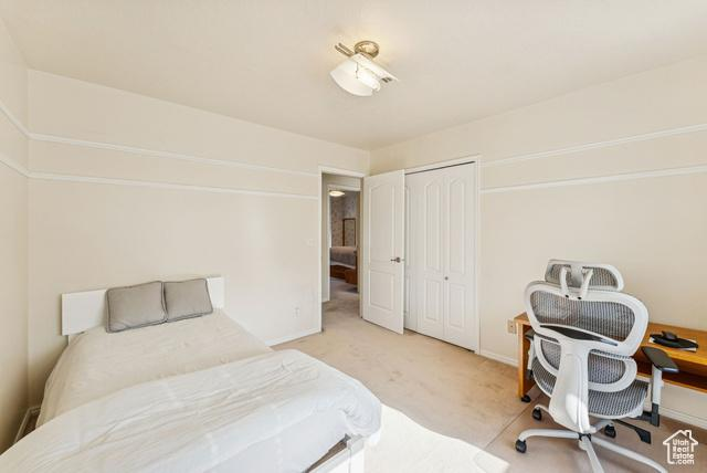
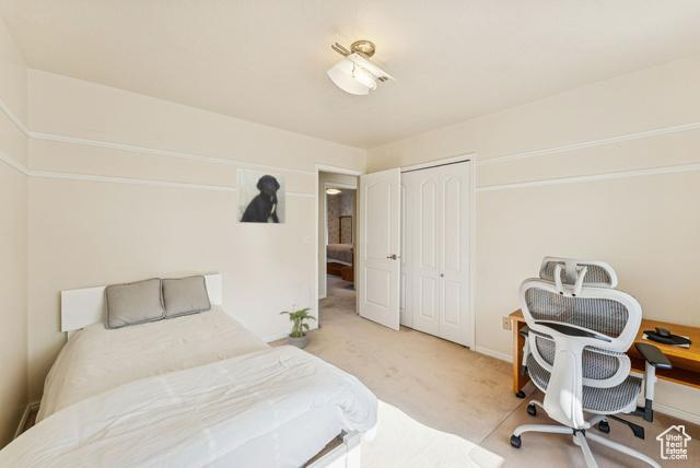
+ potted plant [278,307,317,350]
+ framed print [235,167,287,225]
